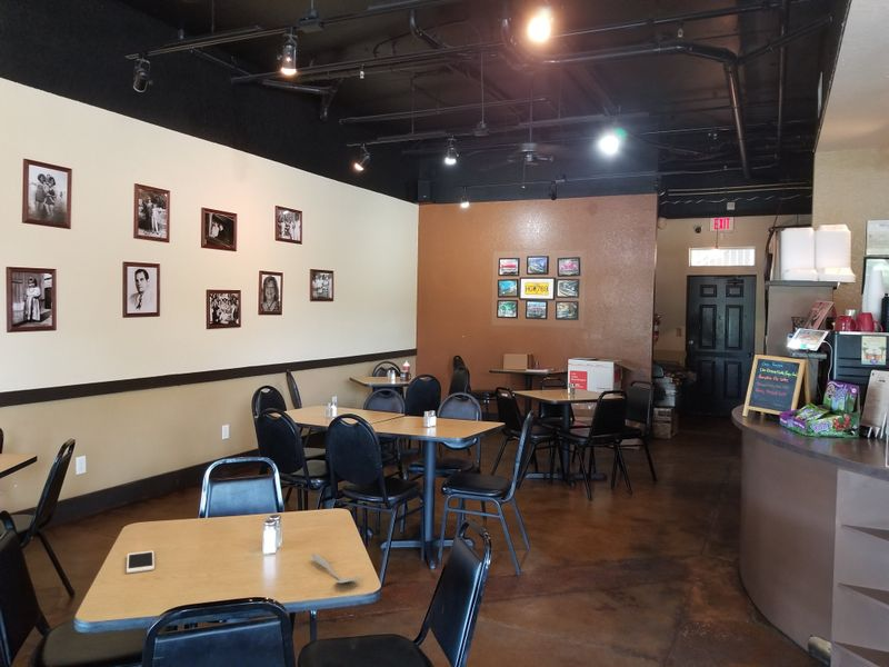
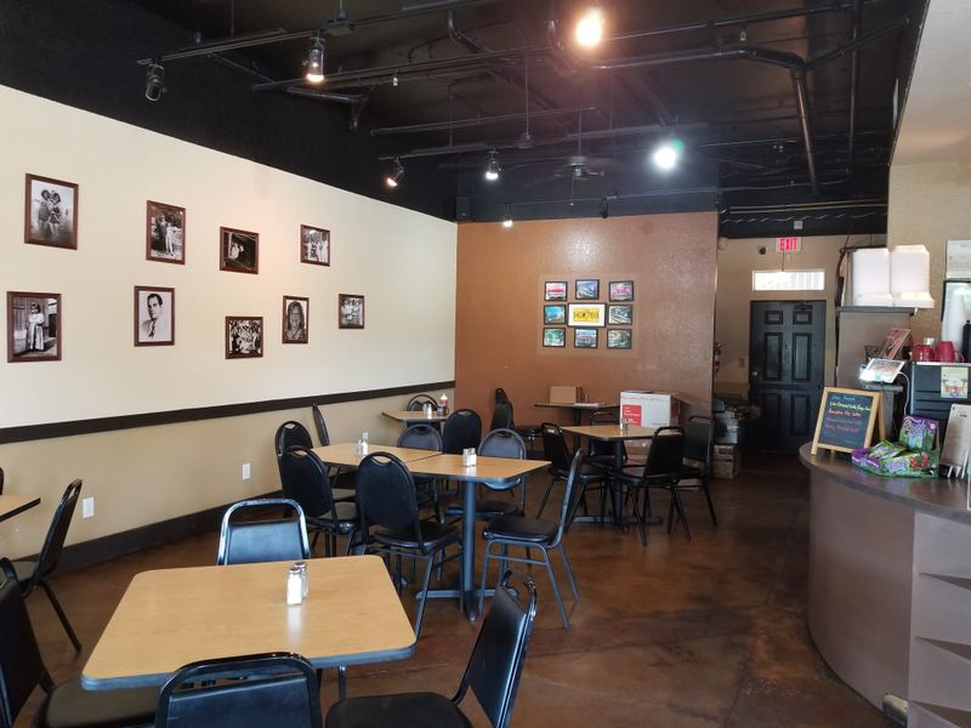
- cell phone [126,549,156,574]
- spatula [310,552,362,584]
